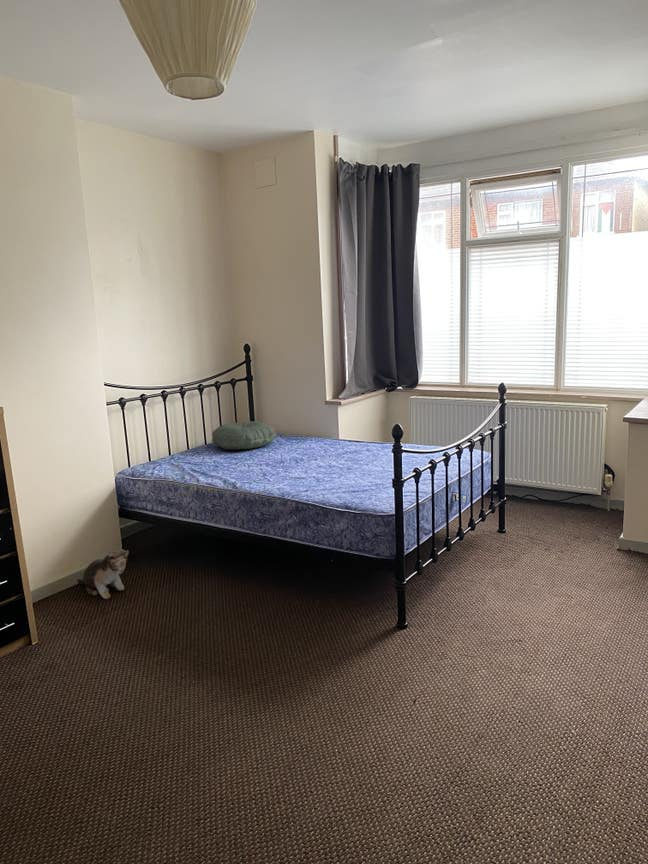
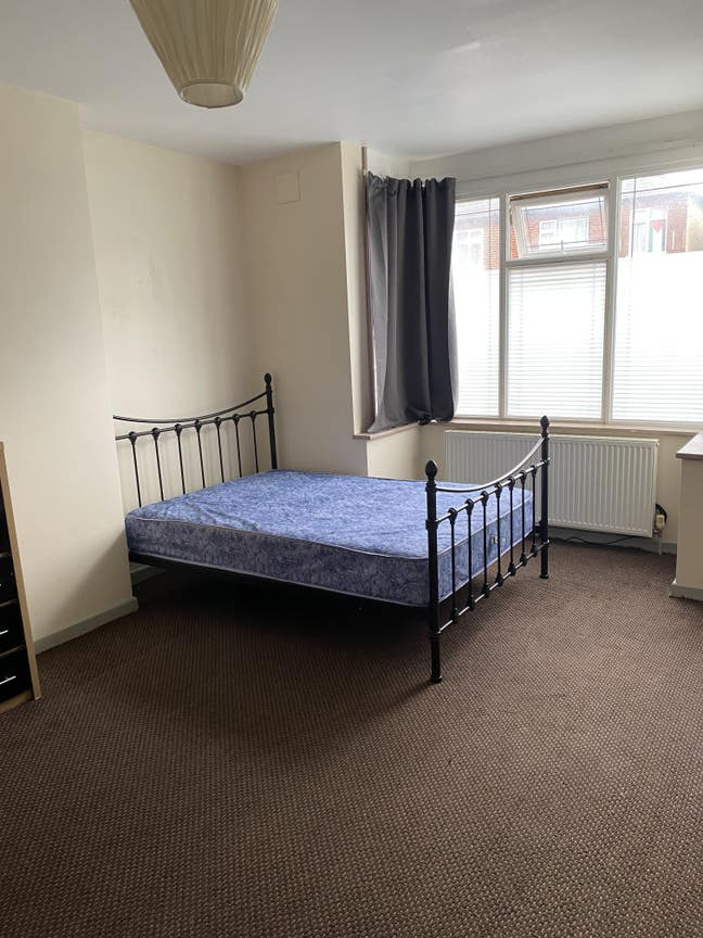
- pillow [211,420,277,451]
- plush toy [76,549,130,600]
